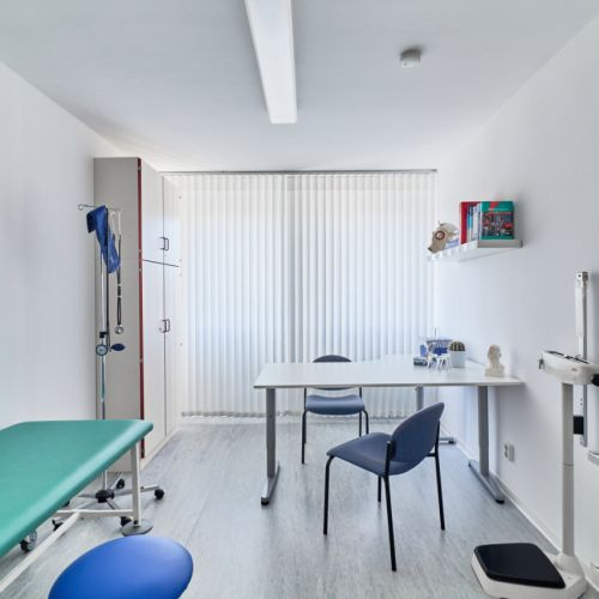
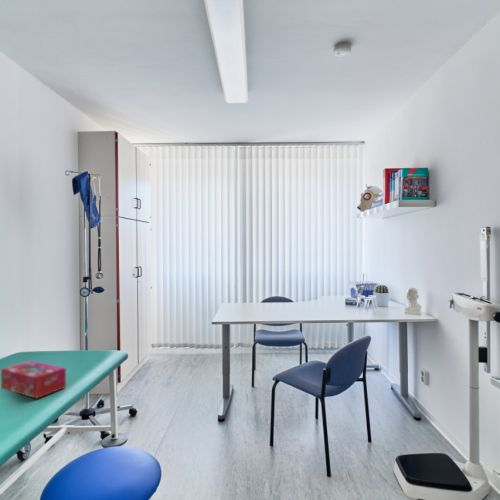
+ tissue box [0,360,67,399]
